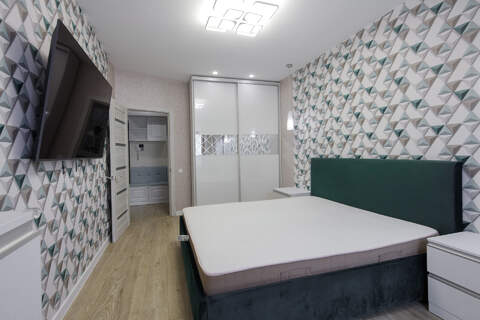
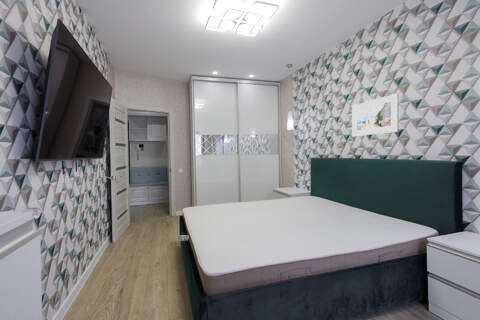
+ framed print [351,92,399,137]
